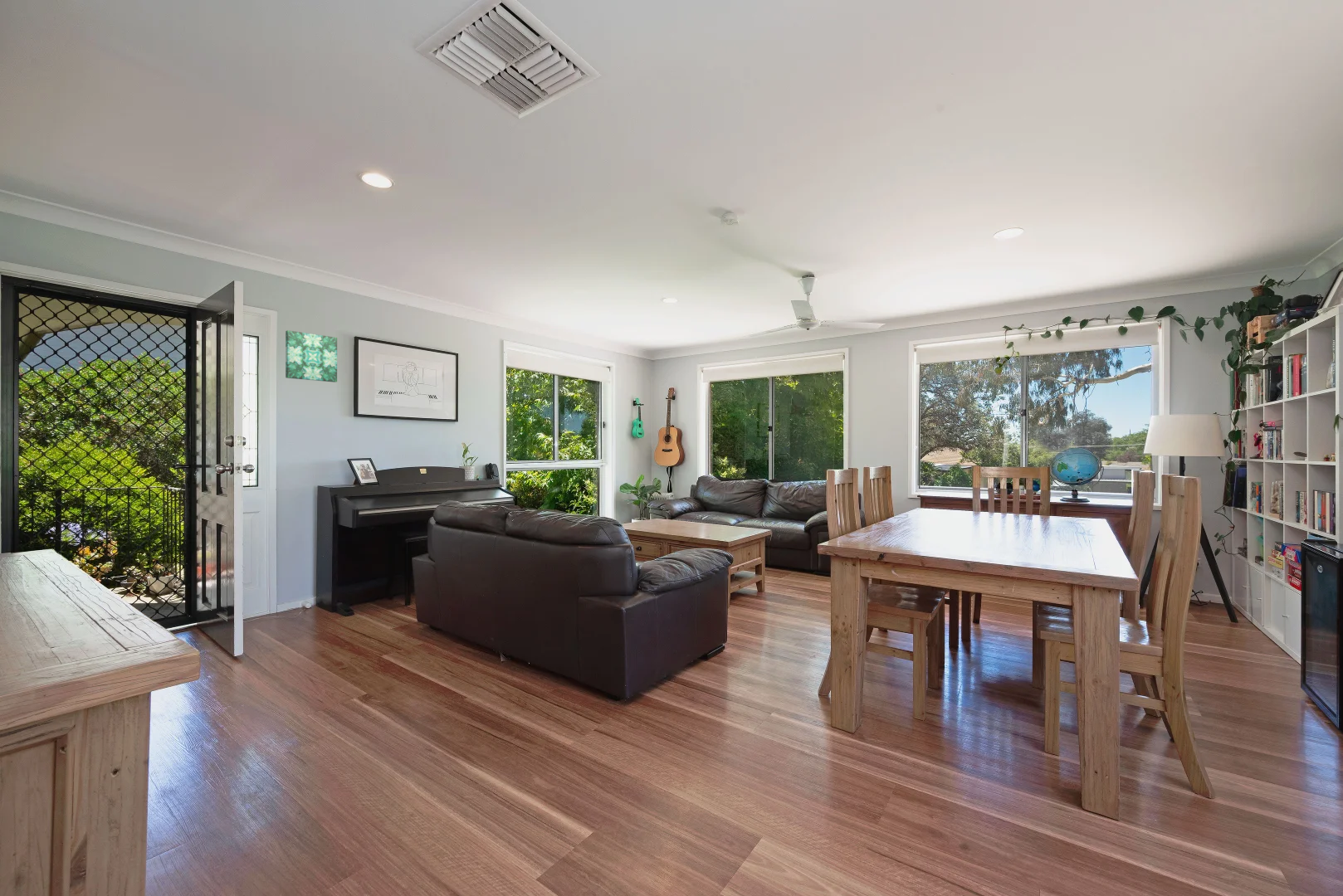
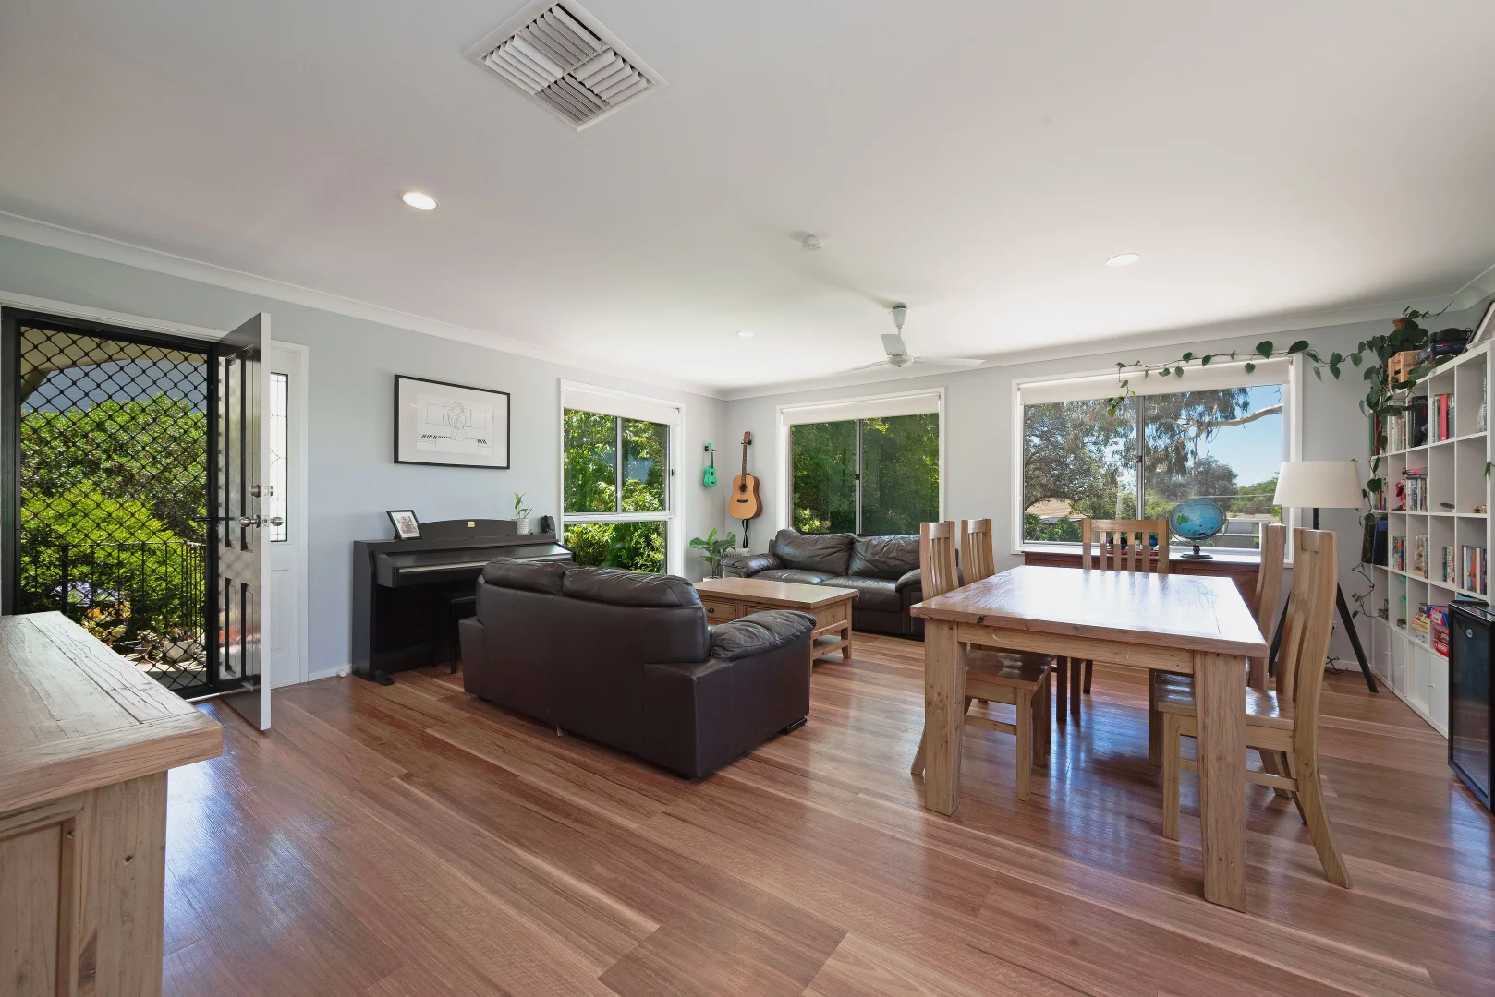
- wall art [285,329,338,383]
